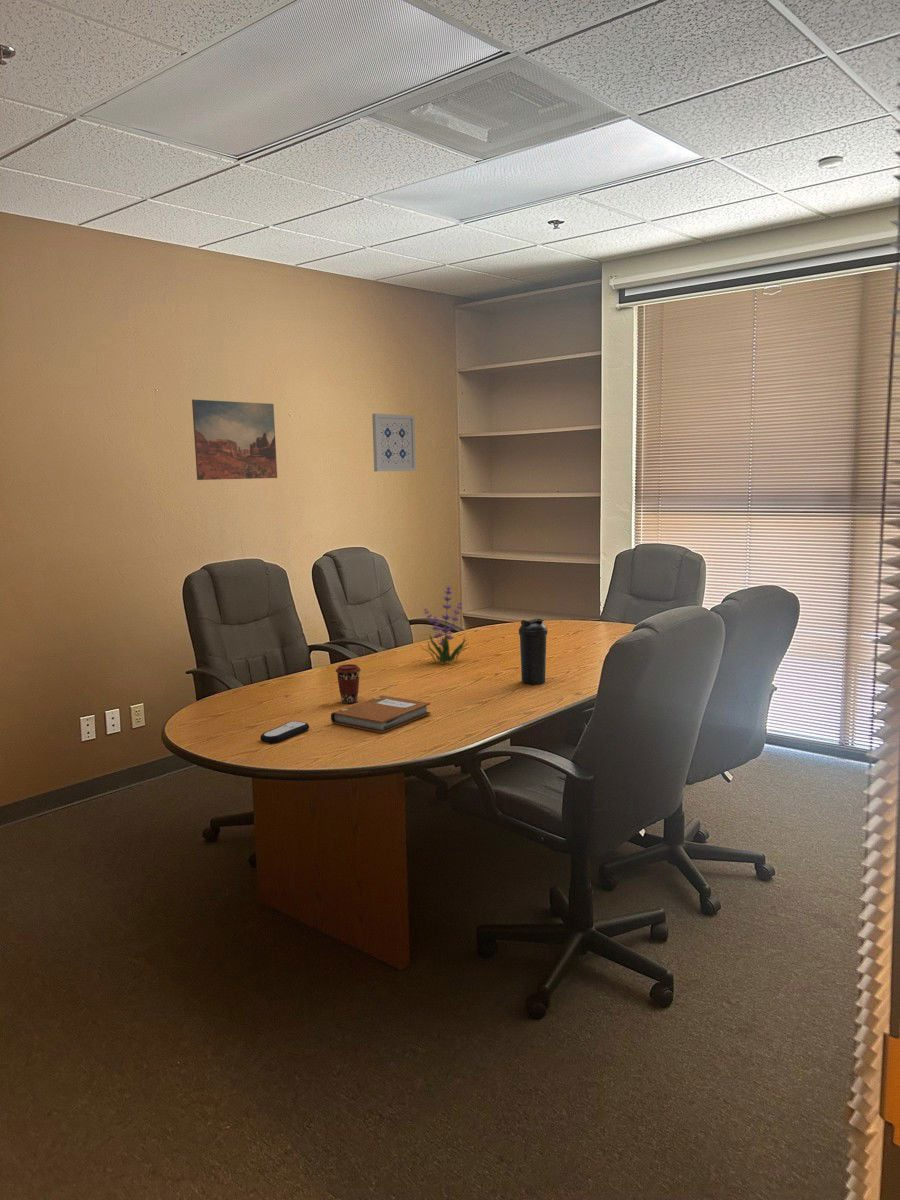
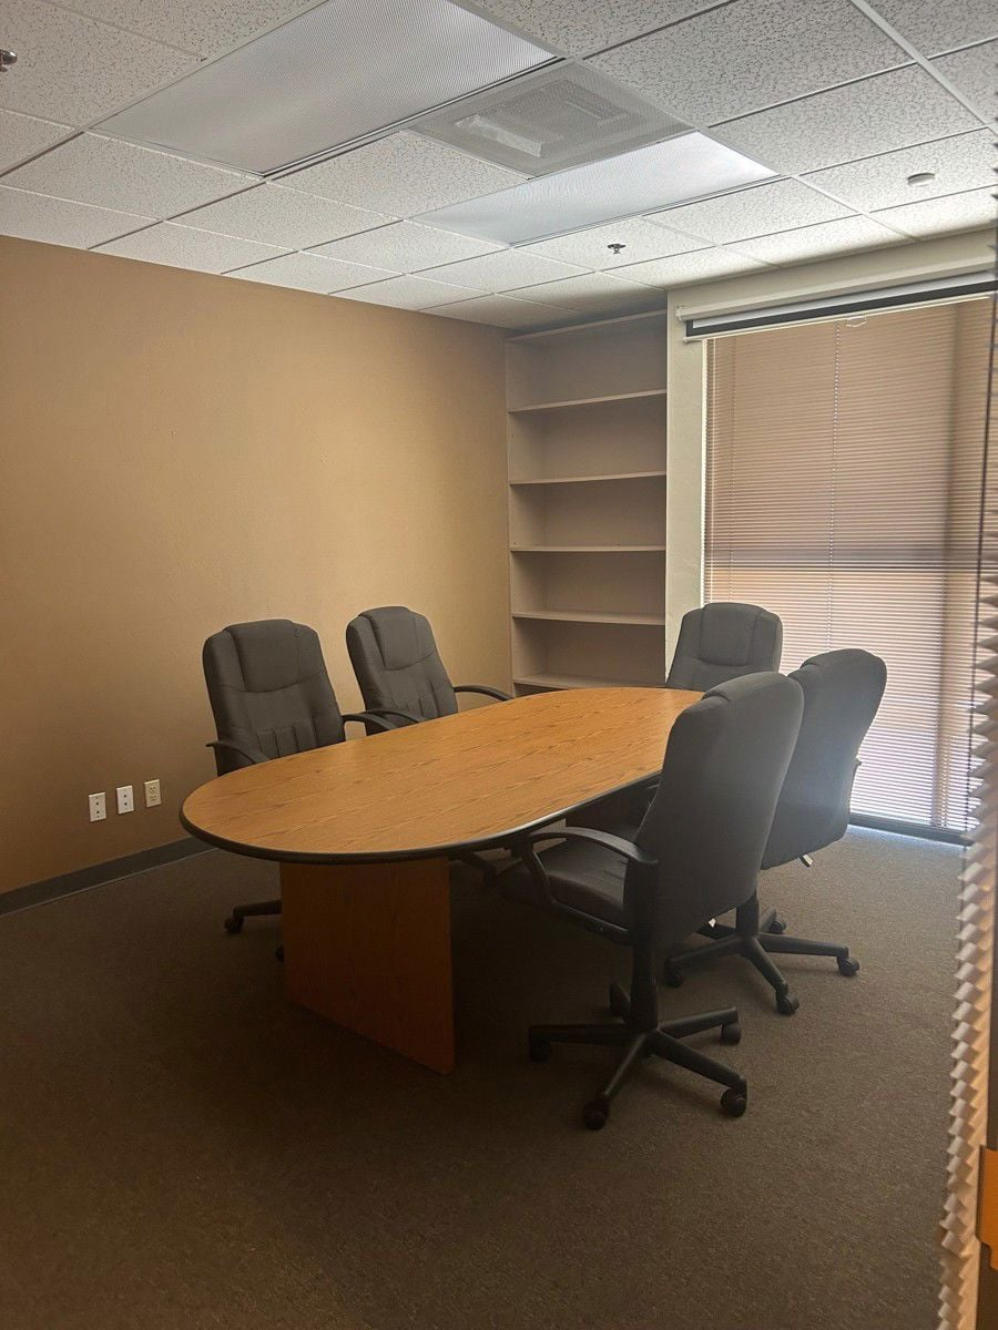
- coffee cup [335,663,362,704]
- wall art [191,399,278,481]
- plant [421,585,470,664]
- remote control [259,720,310,744]
- notebook [330,694,431,734]
- wall art [371,413,417,472]
- water bottle [518,618,548,686]
